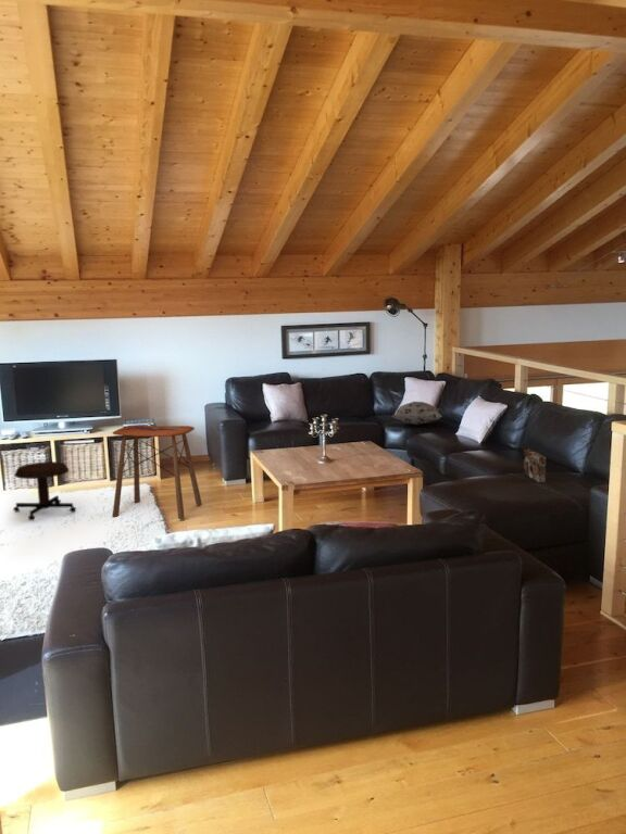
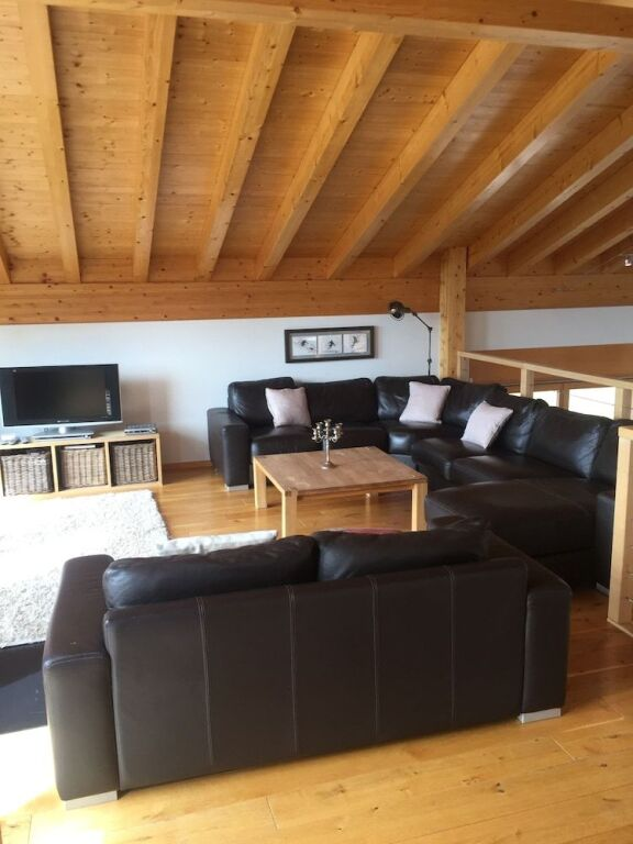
- side table [112,425,203,520]
- decorative pillow [390,401,443,426]
- book [523,448,547,483]
- stool [12,460,77,521]
